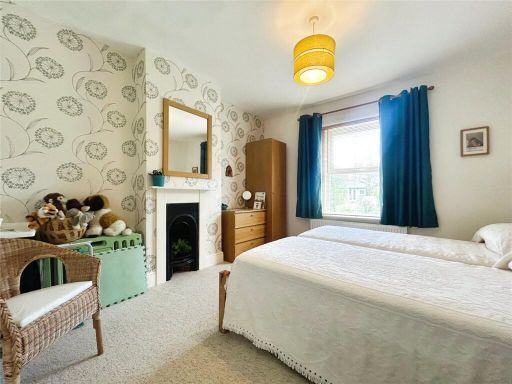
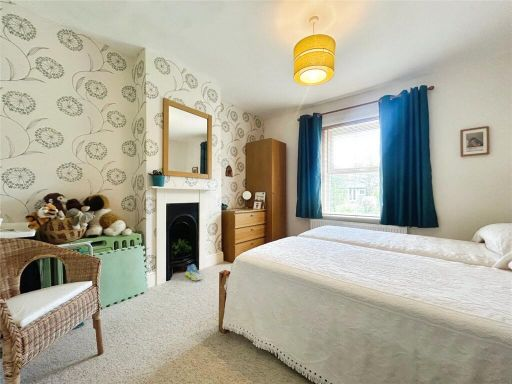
+ sneaker [185,263,203,282]
